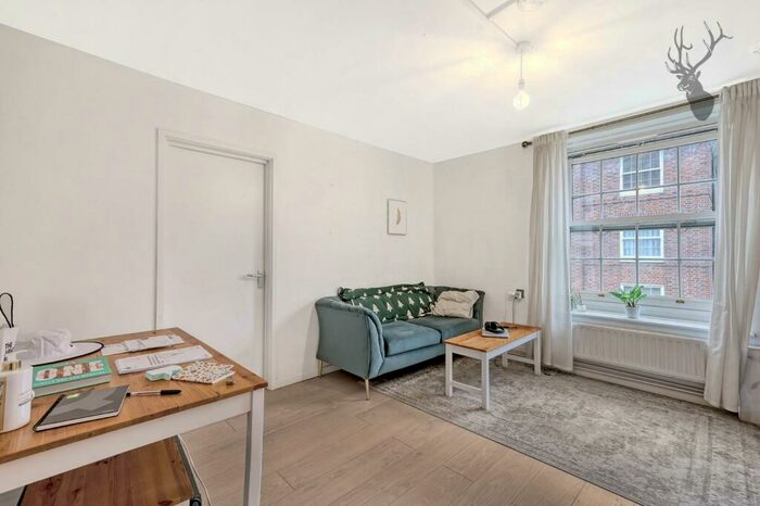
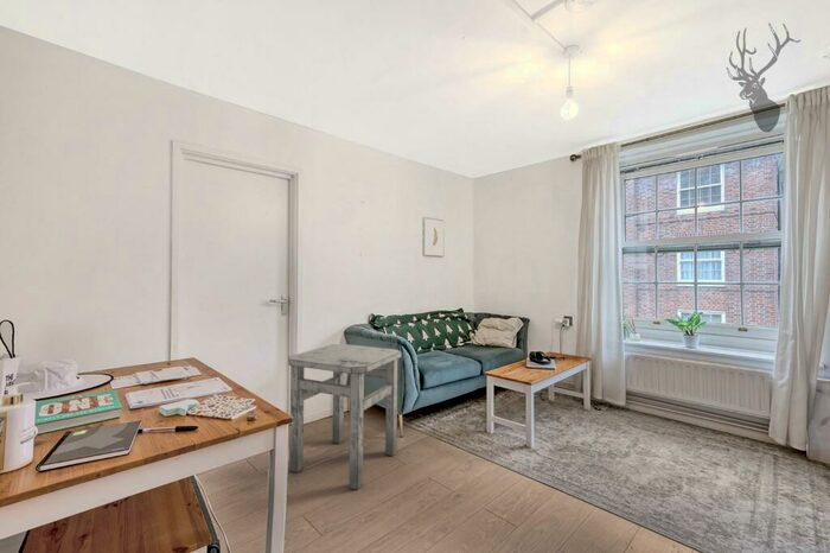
+ side table [287,343,402,491]
